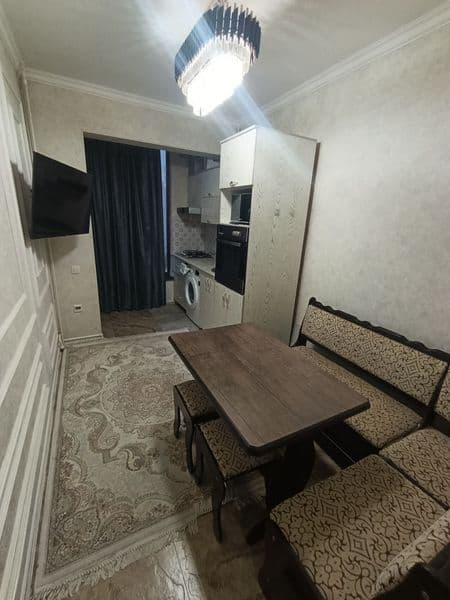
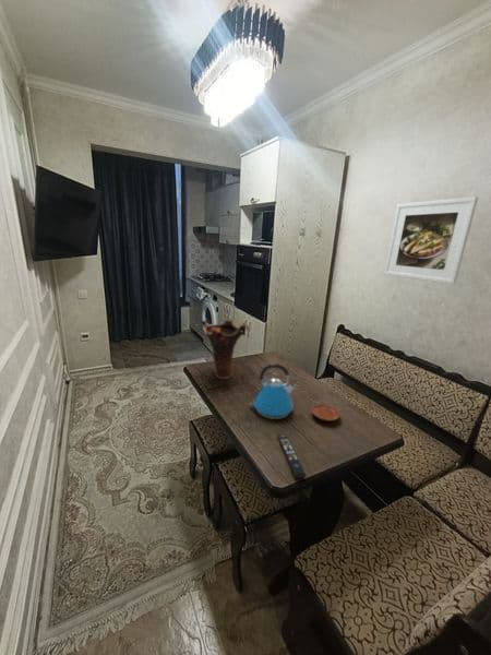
+ vase [199,318,248,380]
+ remote control [276,433,307,479]
+ kettle [249,362,297,420]
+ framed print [383,195,479,285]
+ plate [310,403,342,422]
